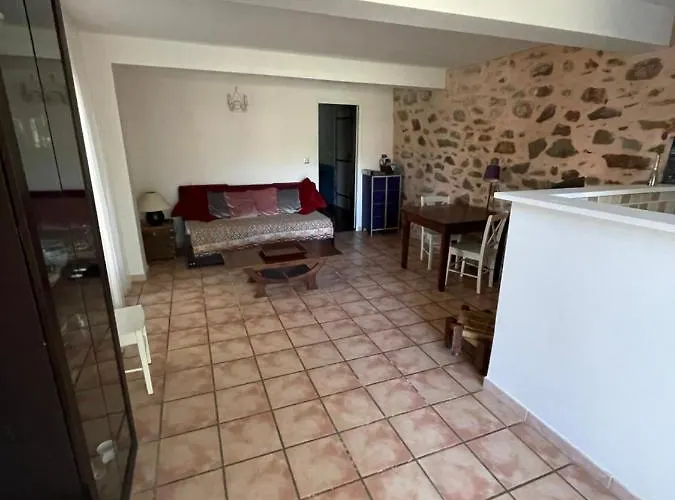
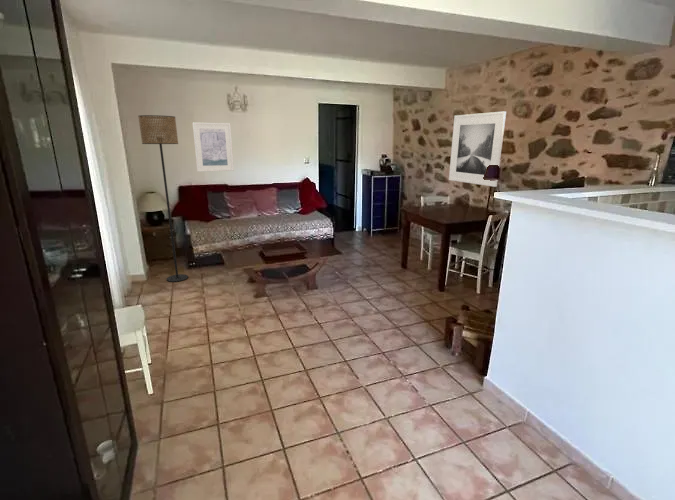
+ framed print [192,121,235,173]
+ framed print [448,111,507,188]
+ floor lamp [137,114,189,283]
